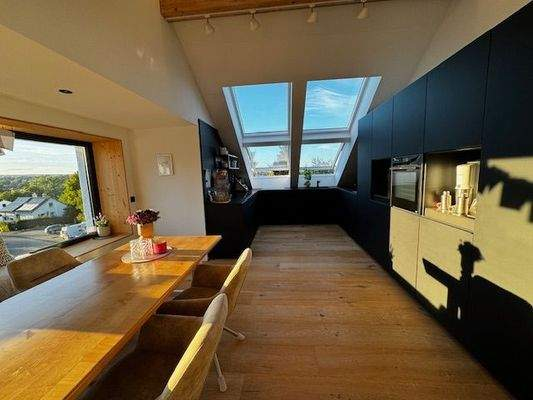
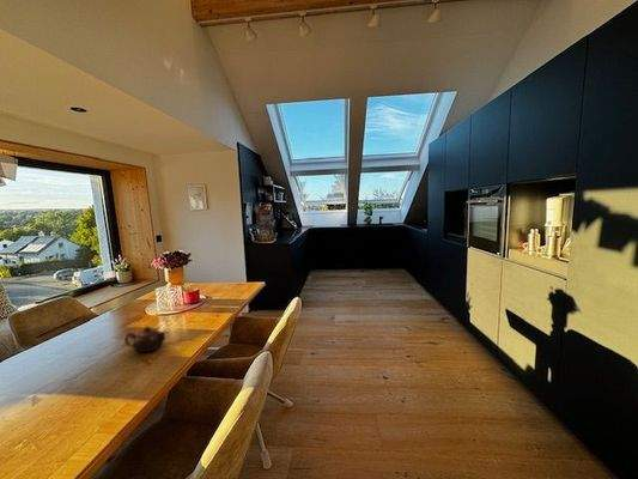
+ teapot [123,325,169,353]
